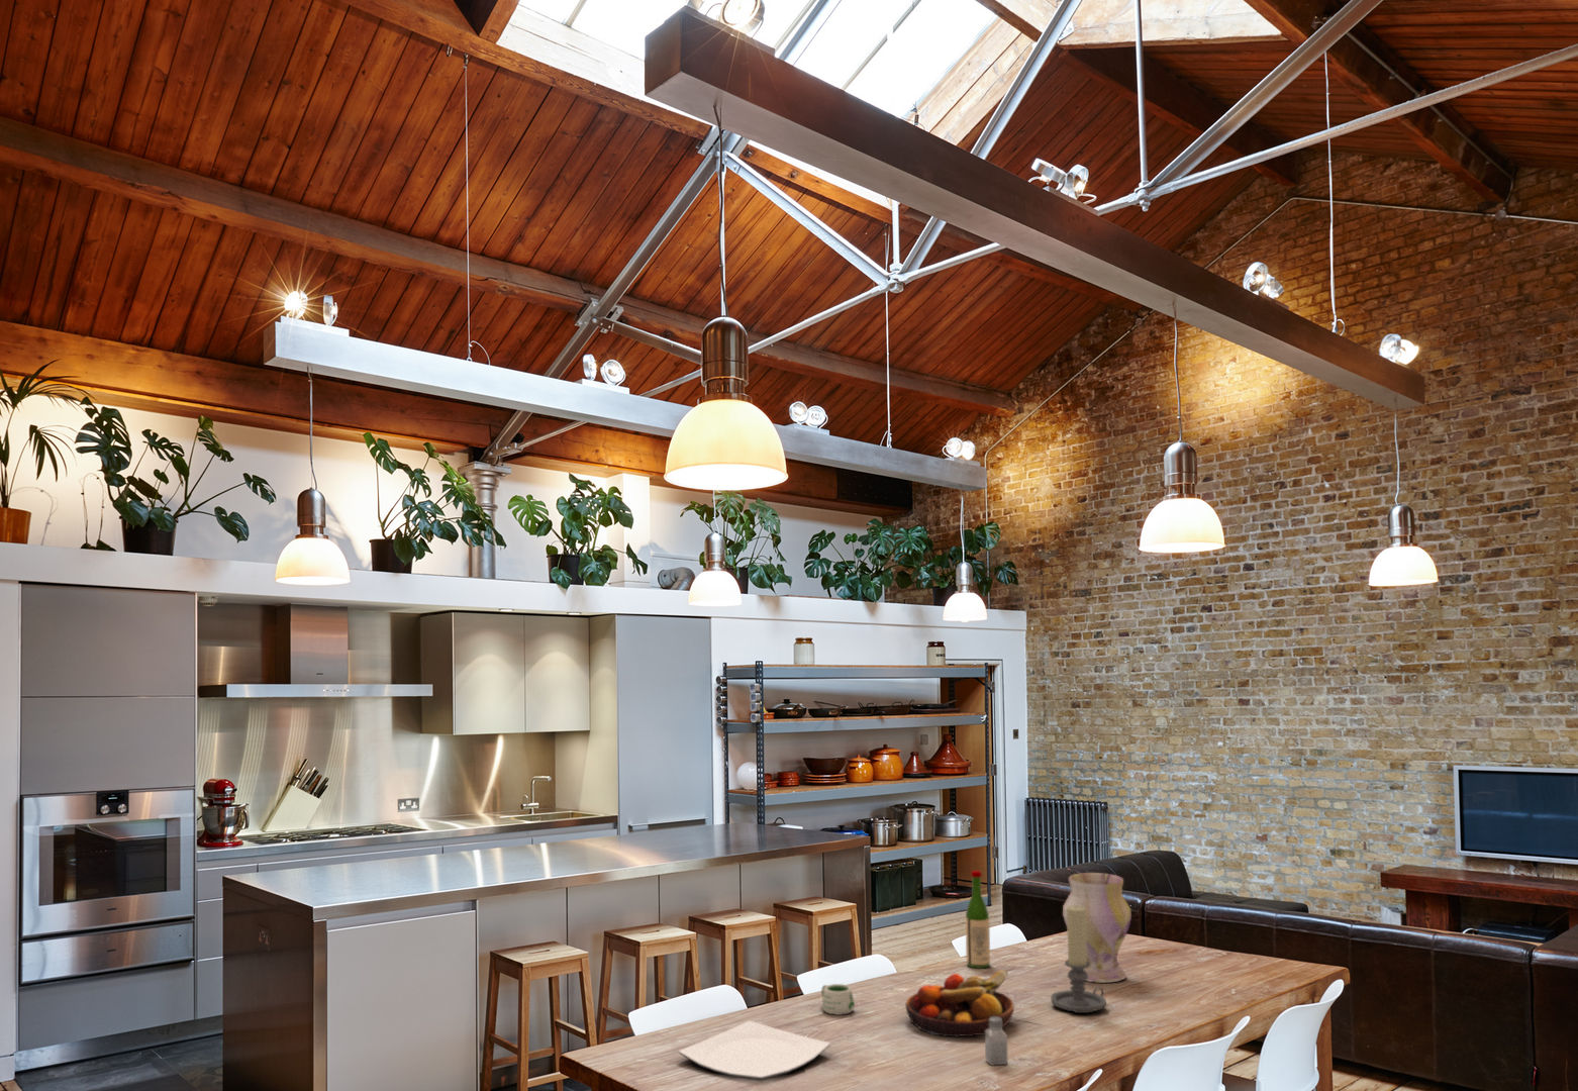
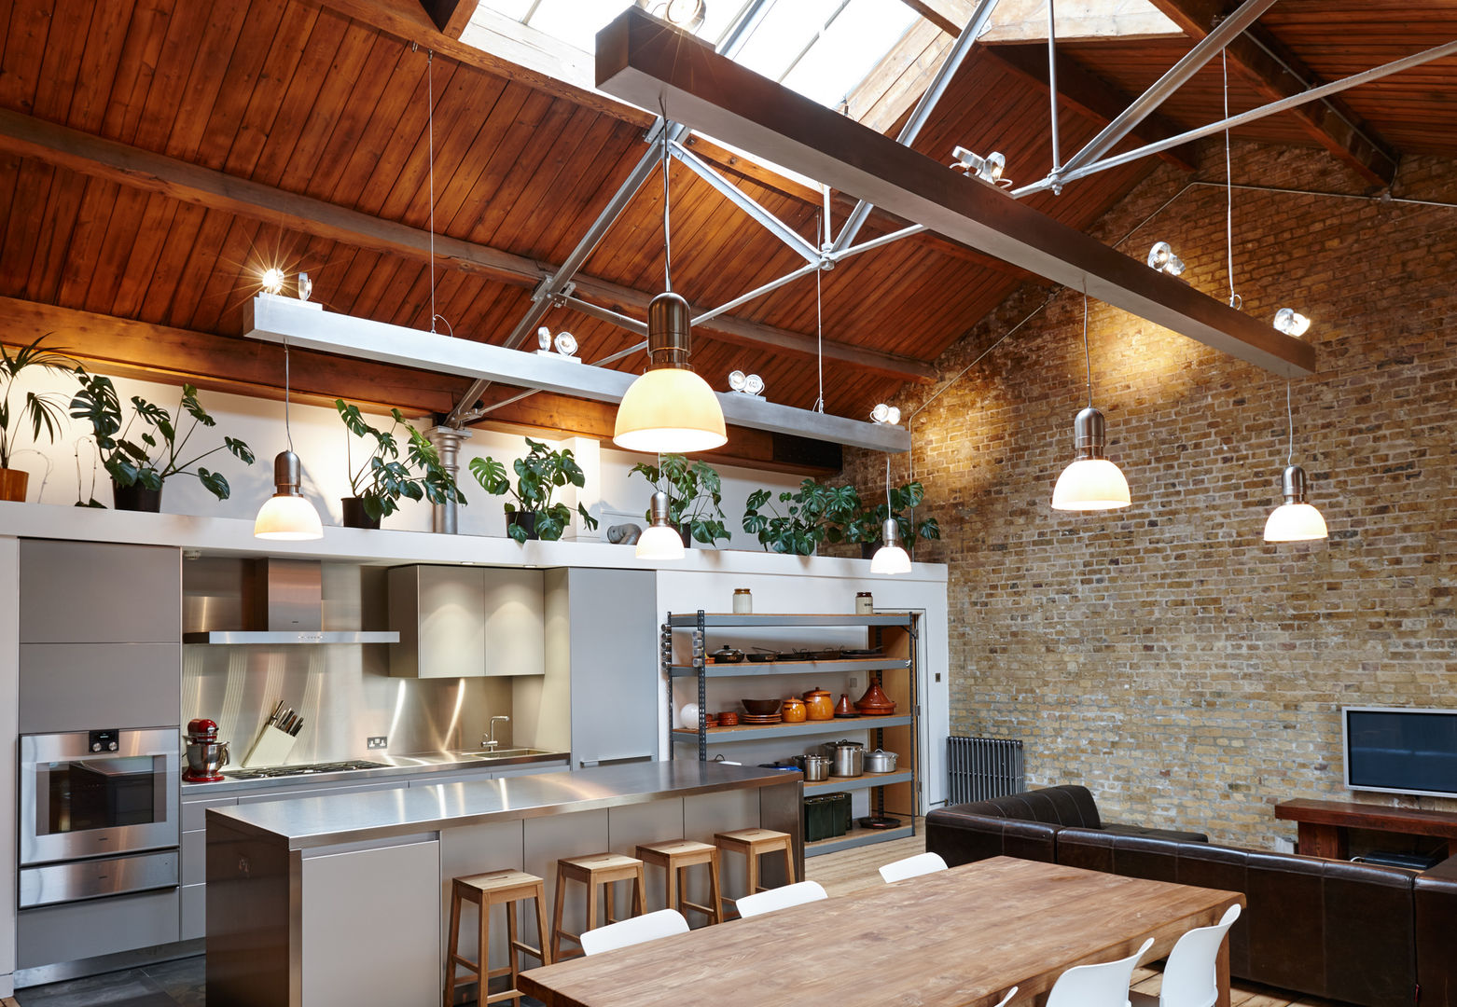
- vase [1061,872,1132,984]
- fruit bowl [904,969,1016,1037]
- mug [820,983,856,1017]
- plate [677,1020,831,1081]
- candle holder [1049,905,1107,1014]
- wine bottle [965,869,992,970]
- saltshaker [984,1017,1010,1067]
